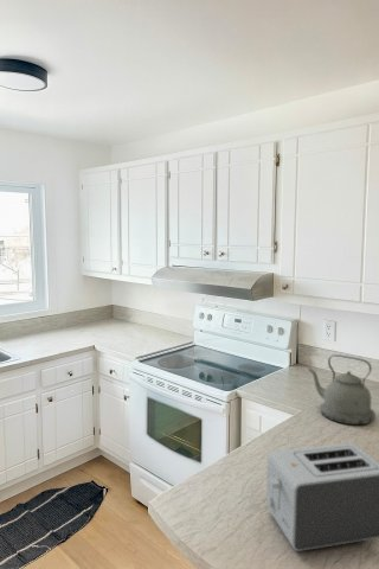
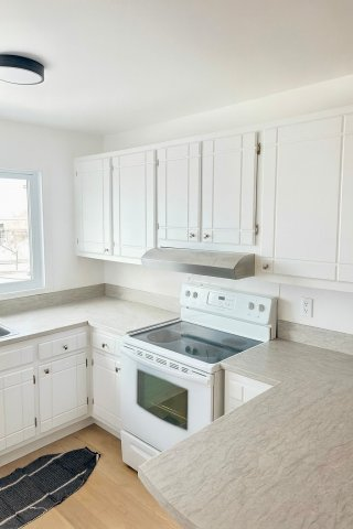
- kettle [307,353,377,426]
- toaster [265,441,379,552]
